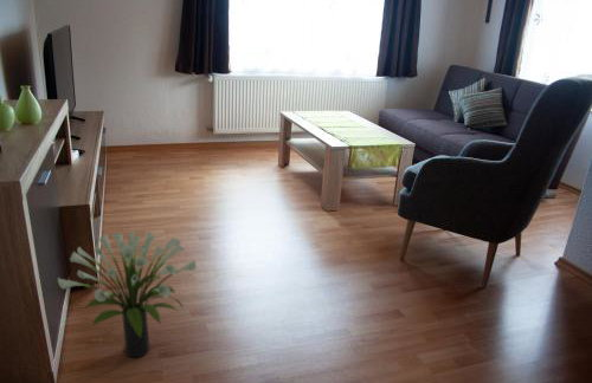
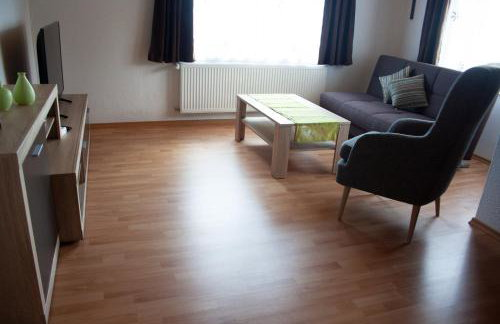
- potted plant [57,229,198,359]
